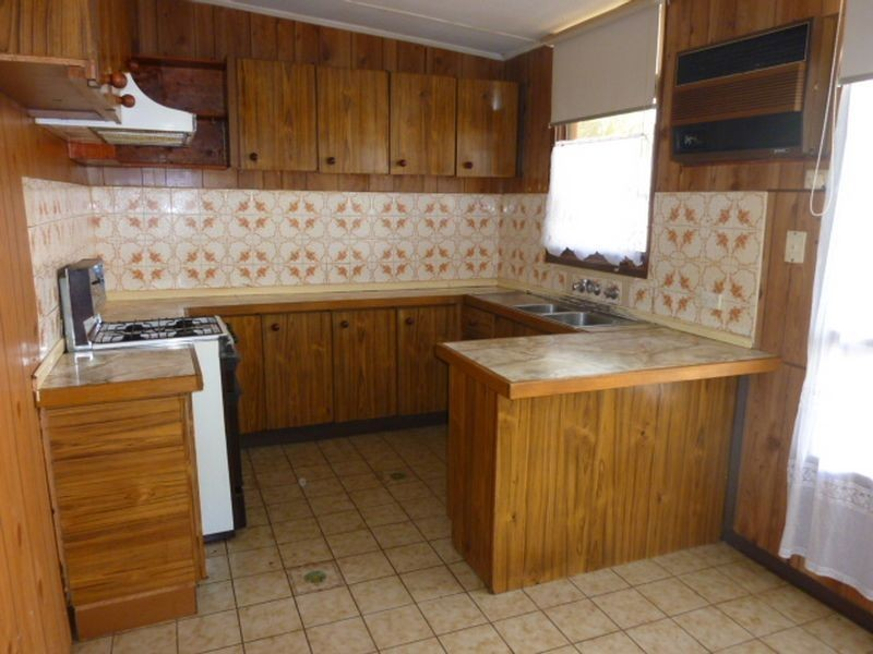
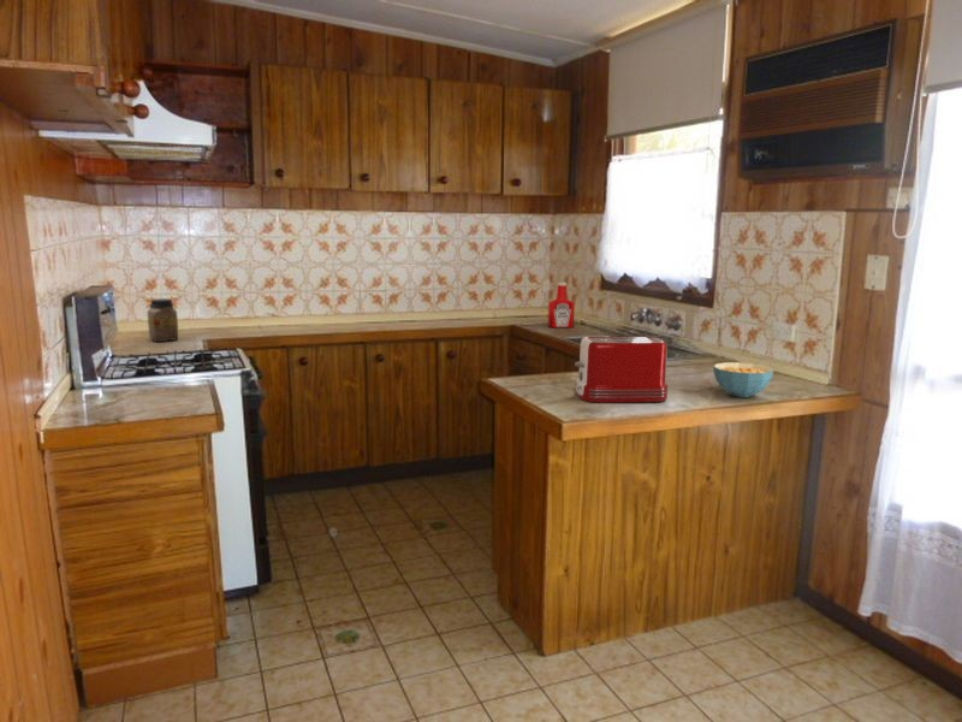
+ soap bottle [547,280,576,329]
+ toaster [574,336,669,403]
+ jar [147,297,179,343]
+ cereal bowl [712,361,774,398]
